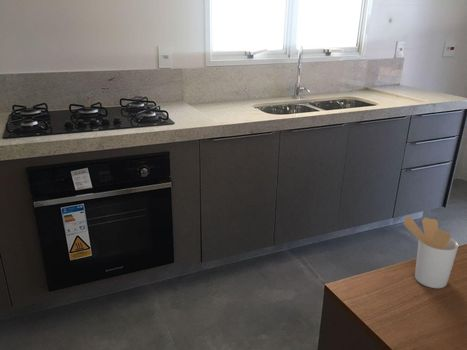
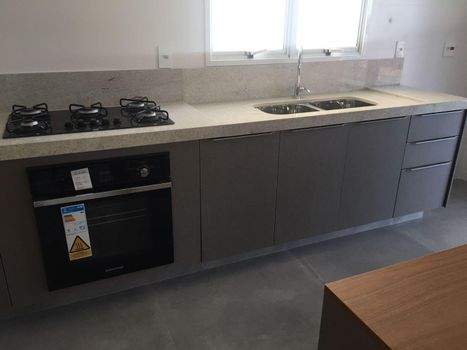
- utensil holder [402,214,459,289]
